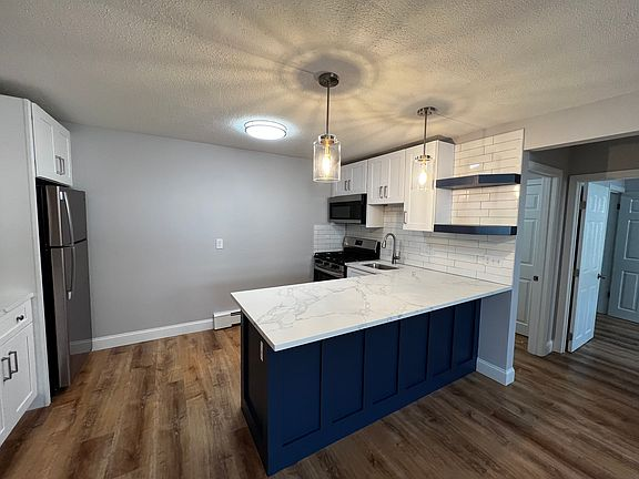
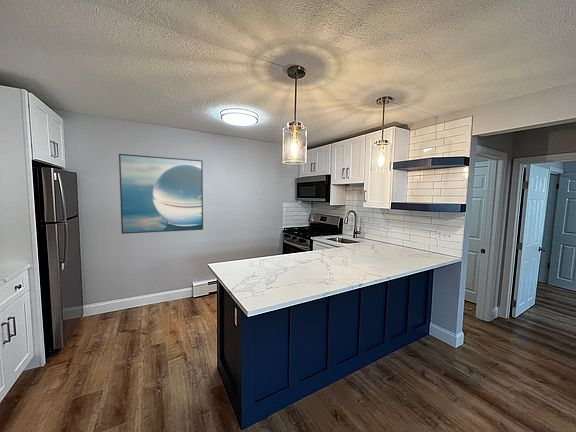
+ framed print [118,153,204,235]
